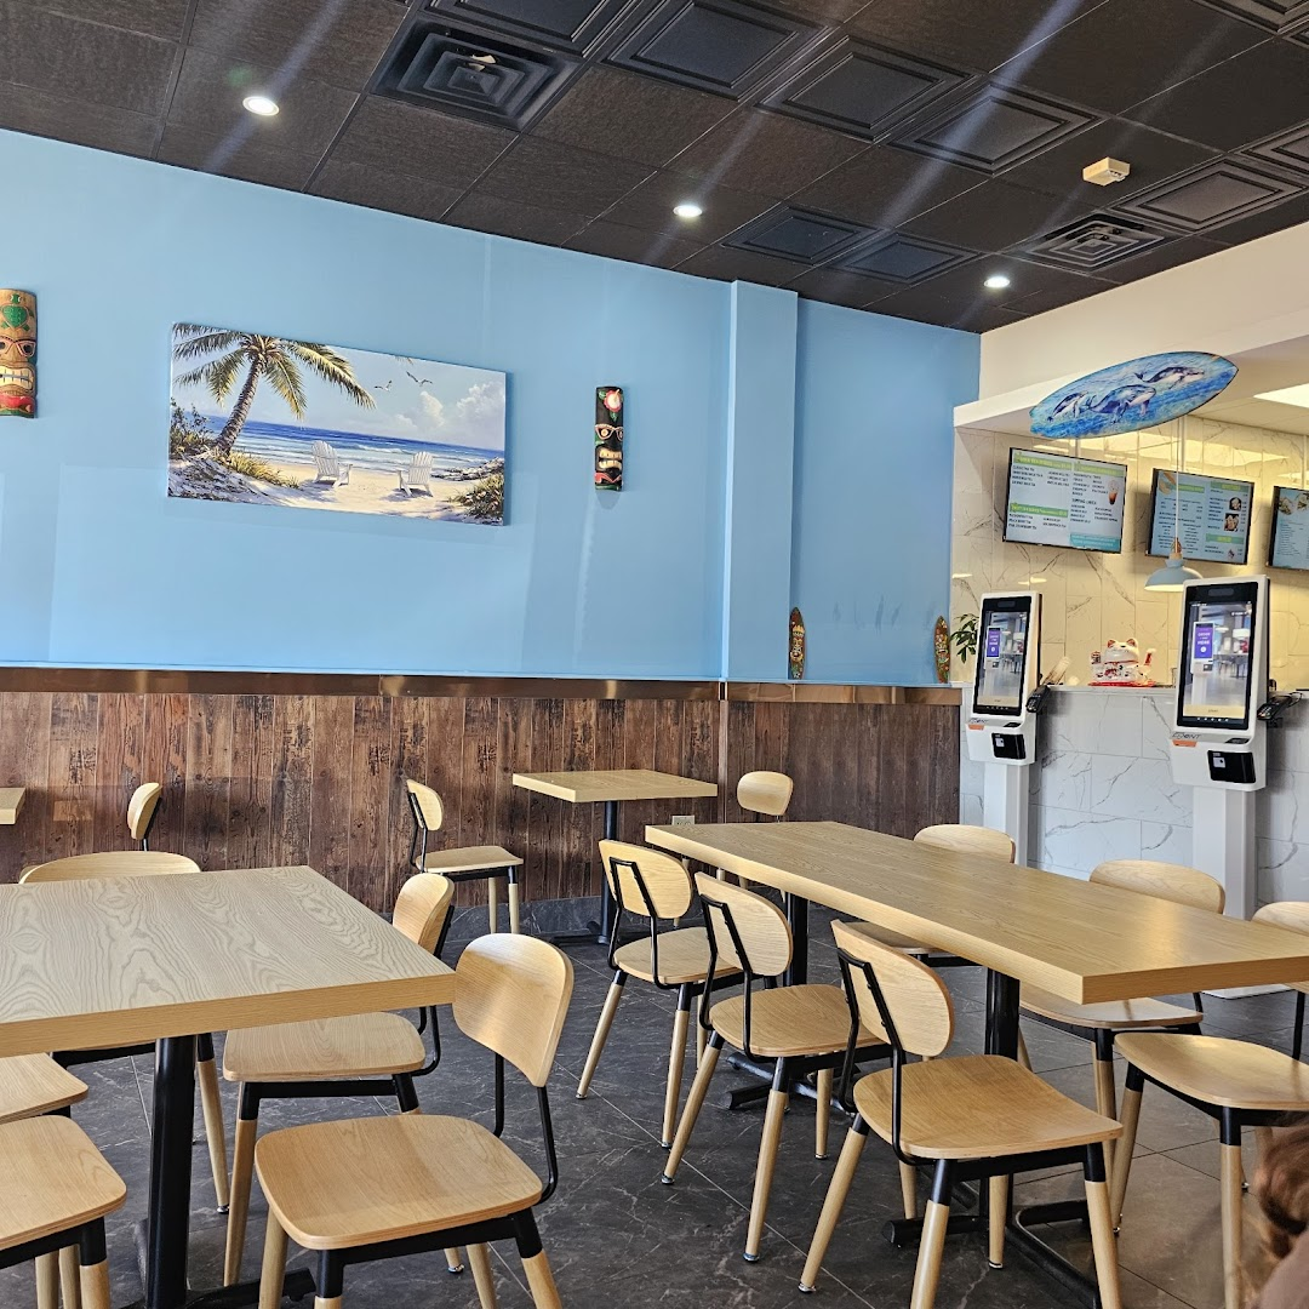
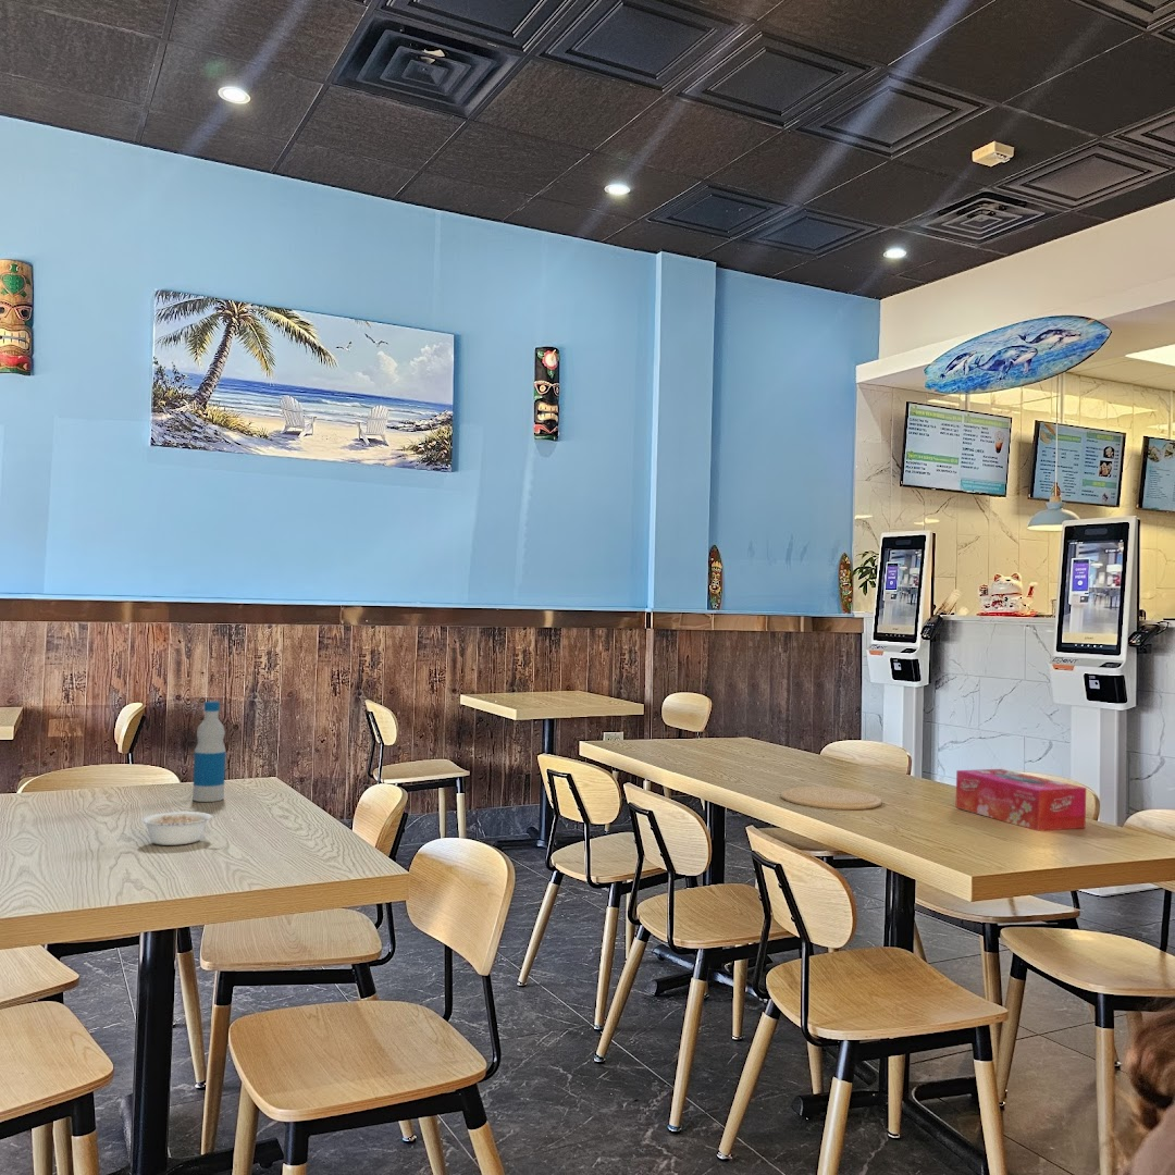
+ legume [140,811,221,846]
+ tissue box [954,768,1087,832]
+ bottle [191,701,226,803]
+ plate [780,786,882,811]
